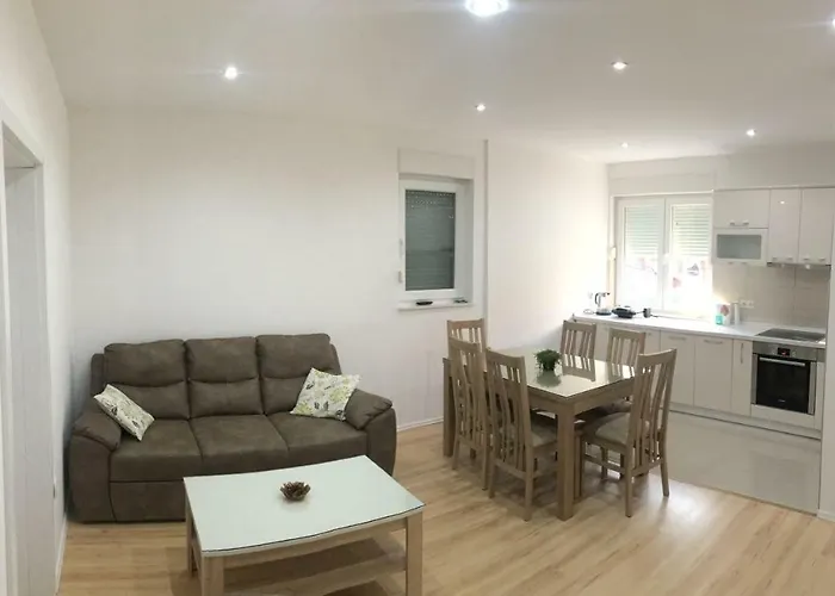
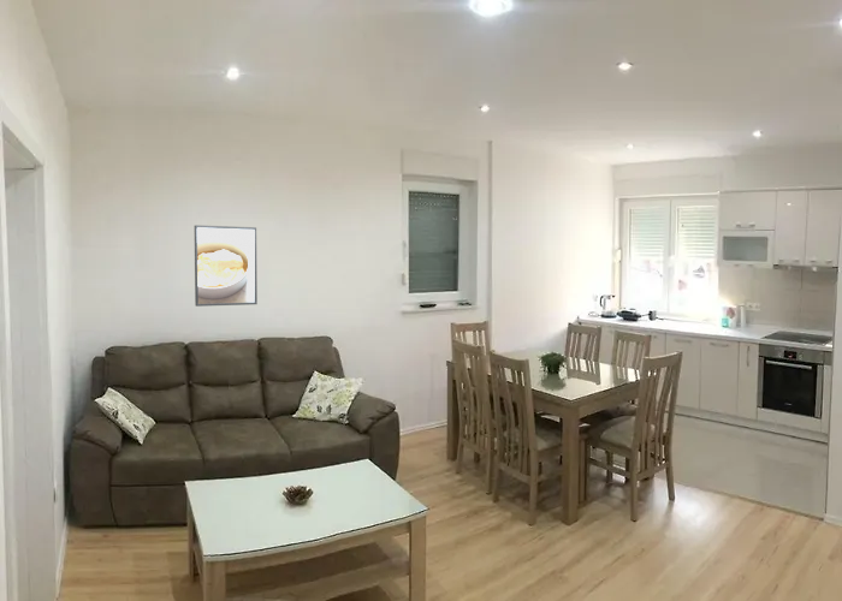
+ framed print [194,225,259,308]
